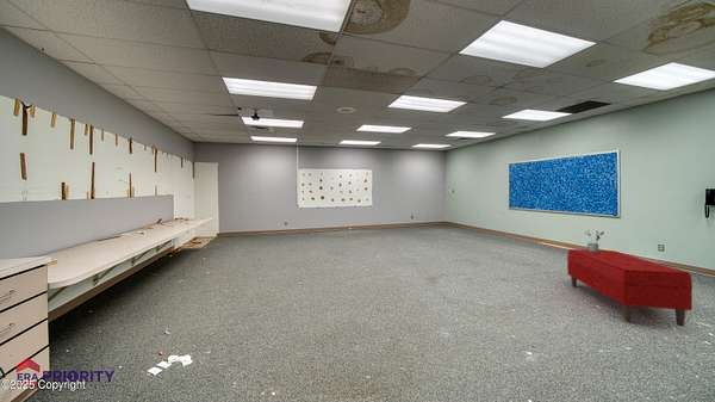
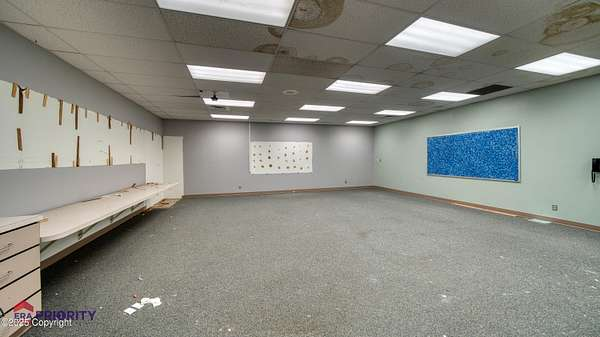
- potted plant [584,230,605,252]
- bench [566,248,694,328]
